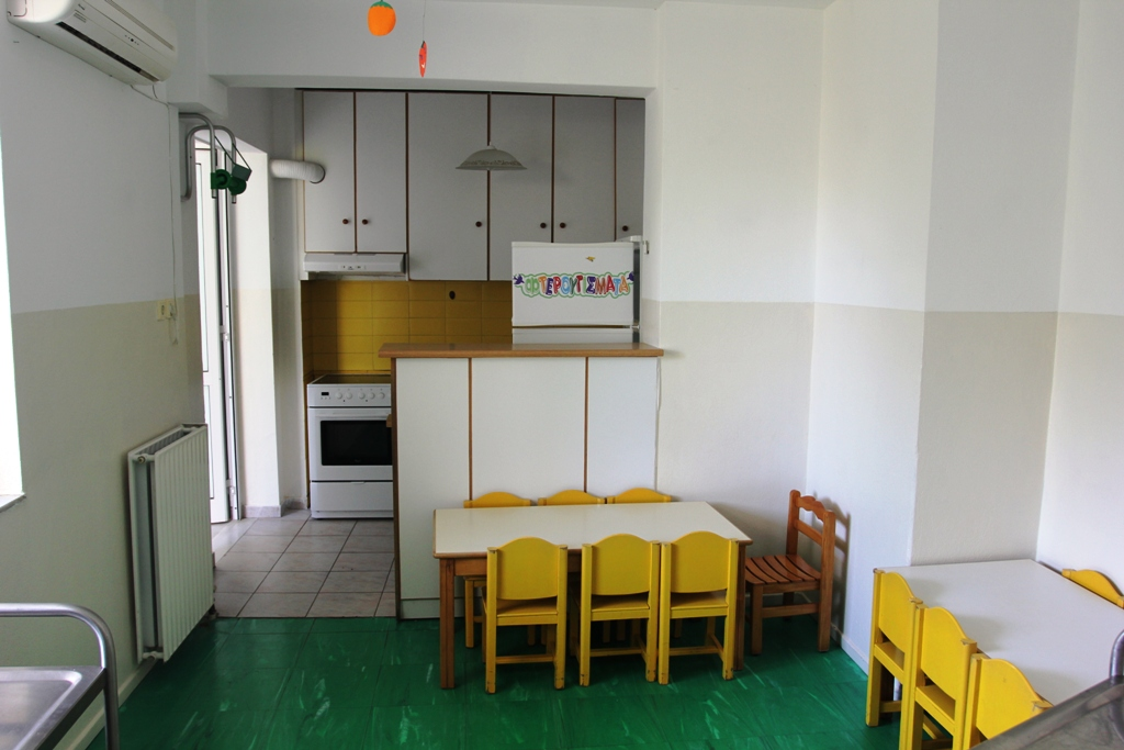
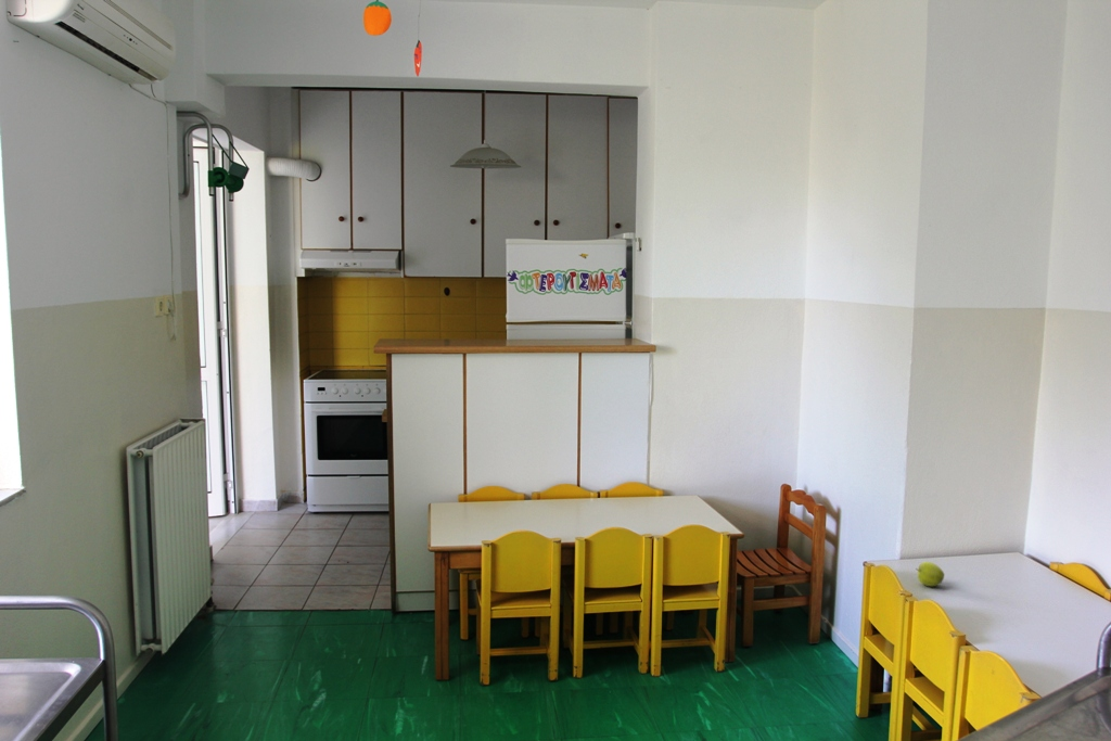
+ apple [915,561,945,587]
